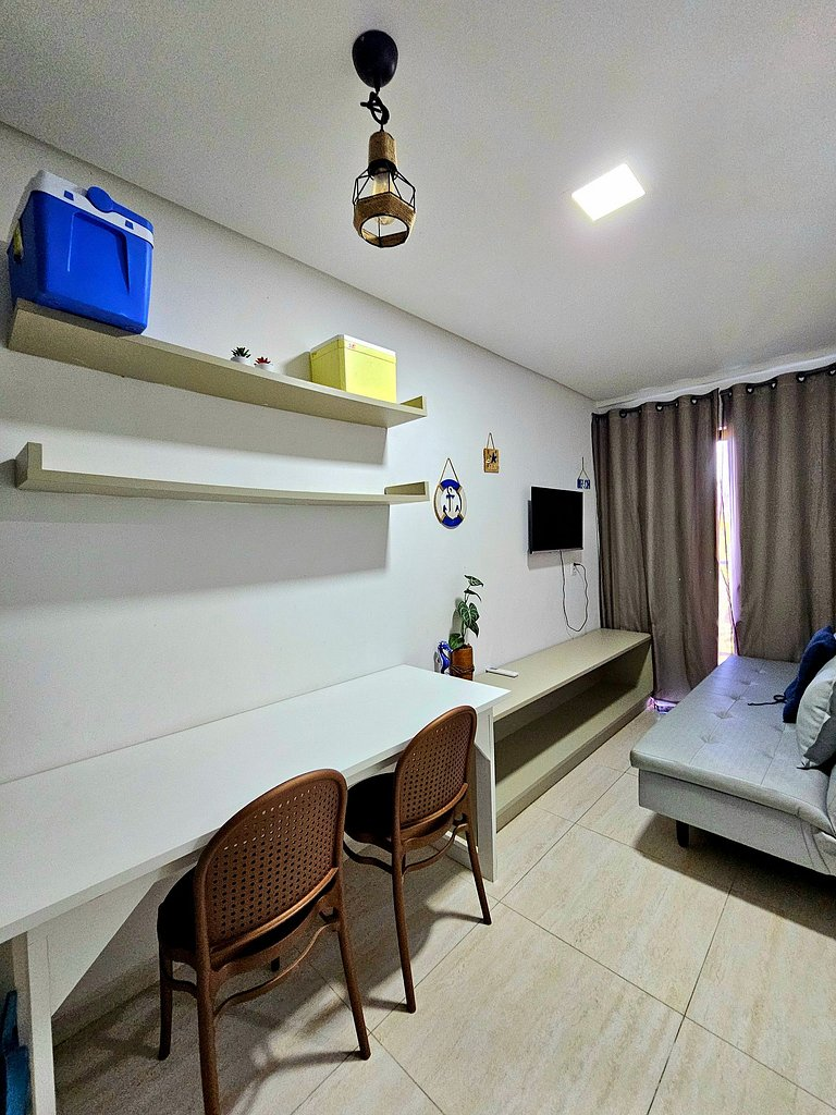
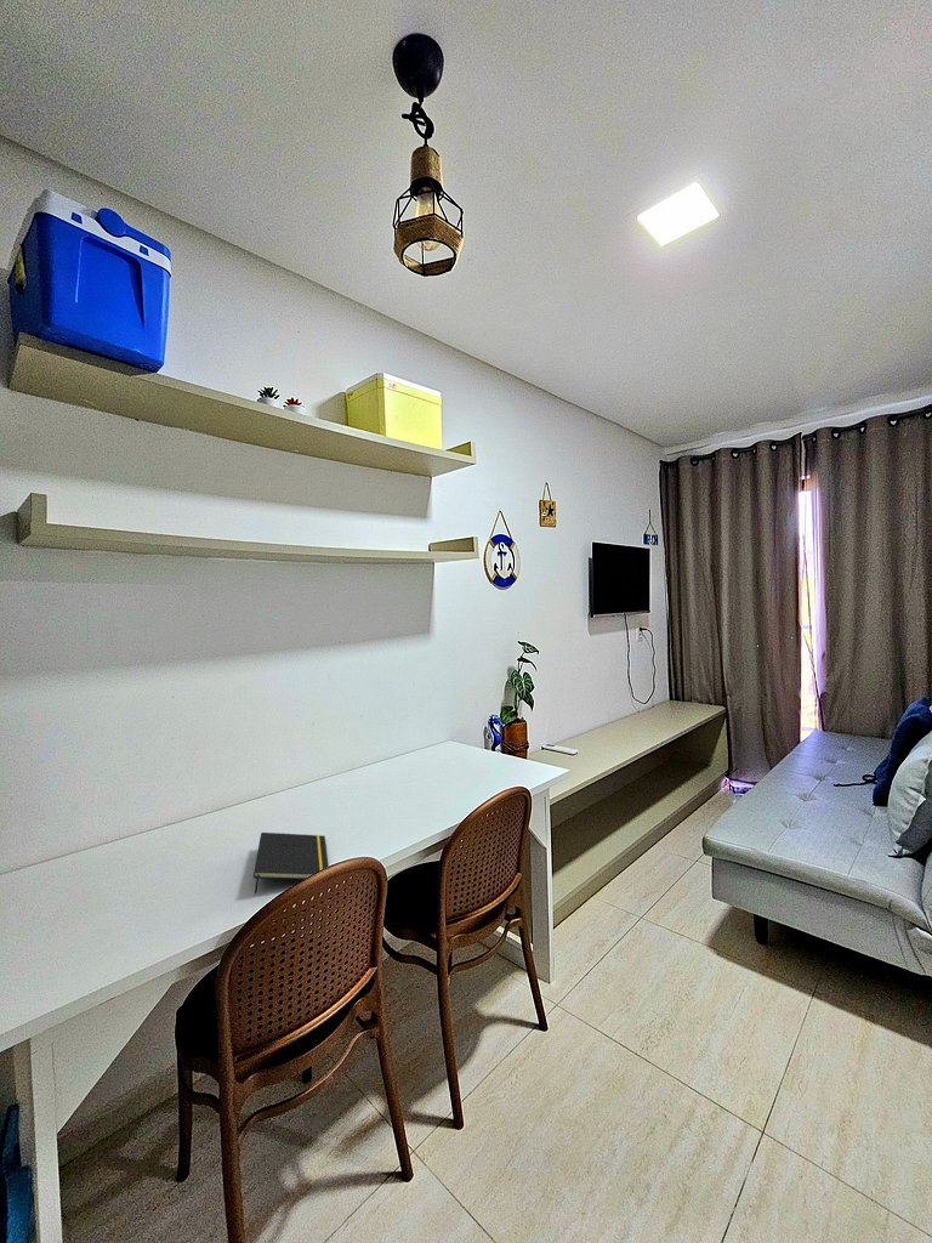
+ notepad [252,831,330,895]
